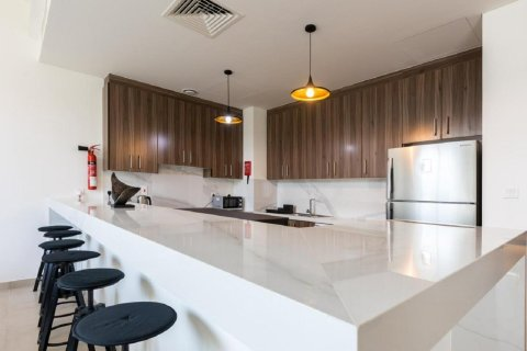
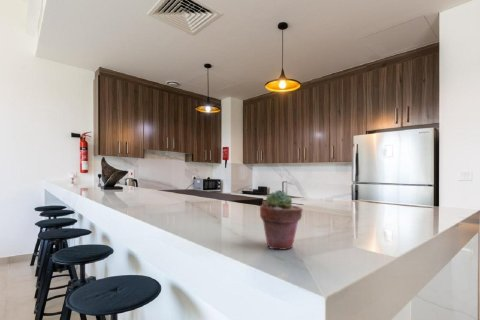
+ potted succulent [259,189,303,251]
